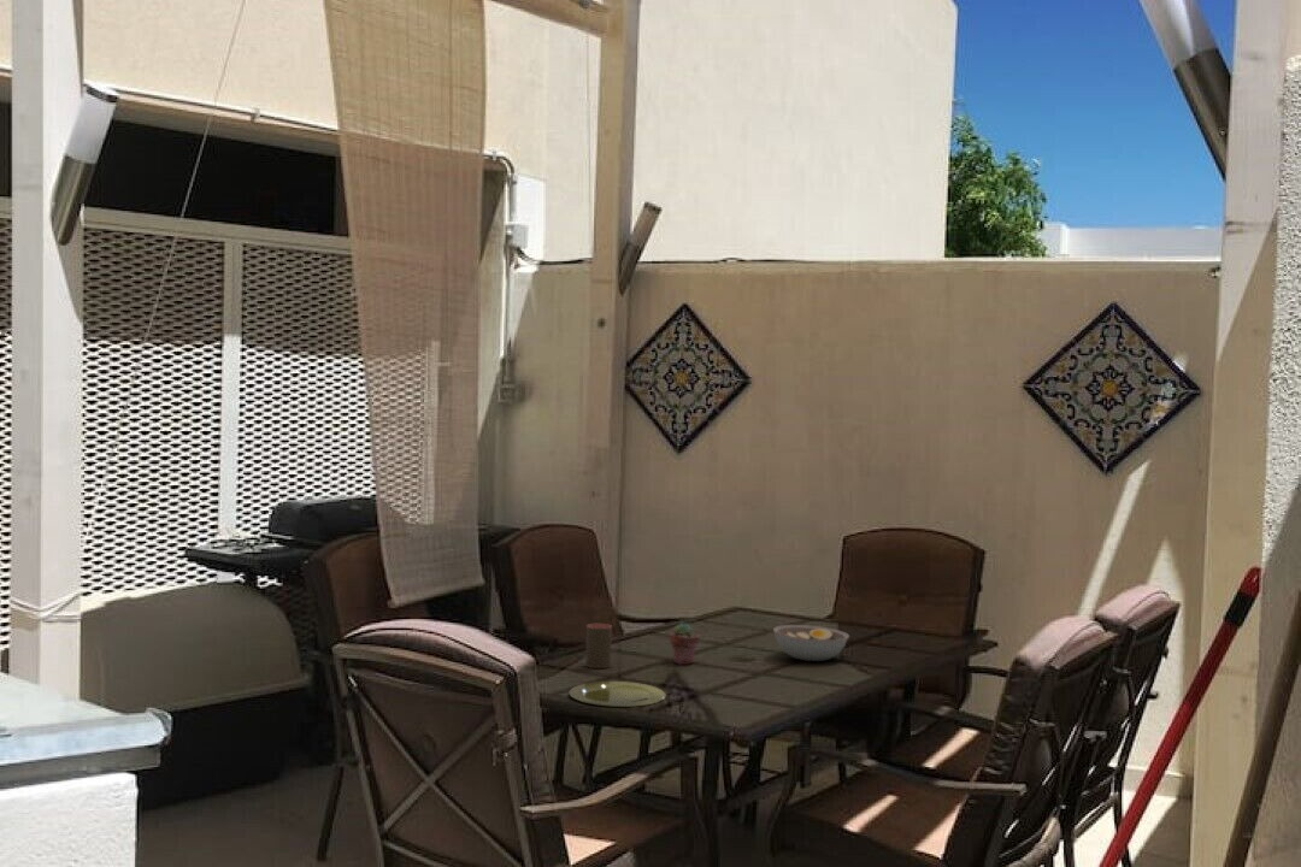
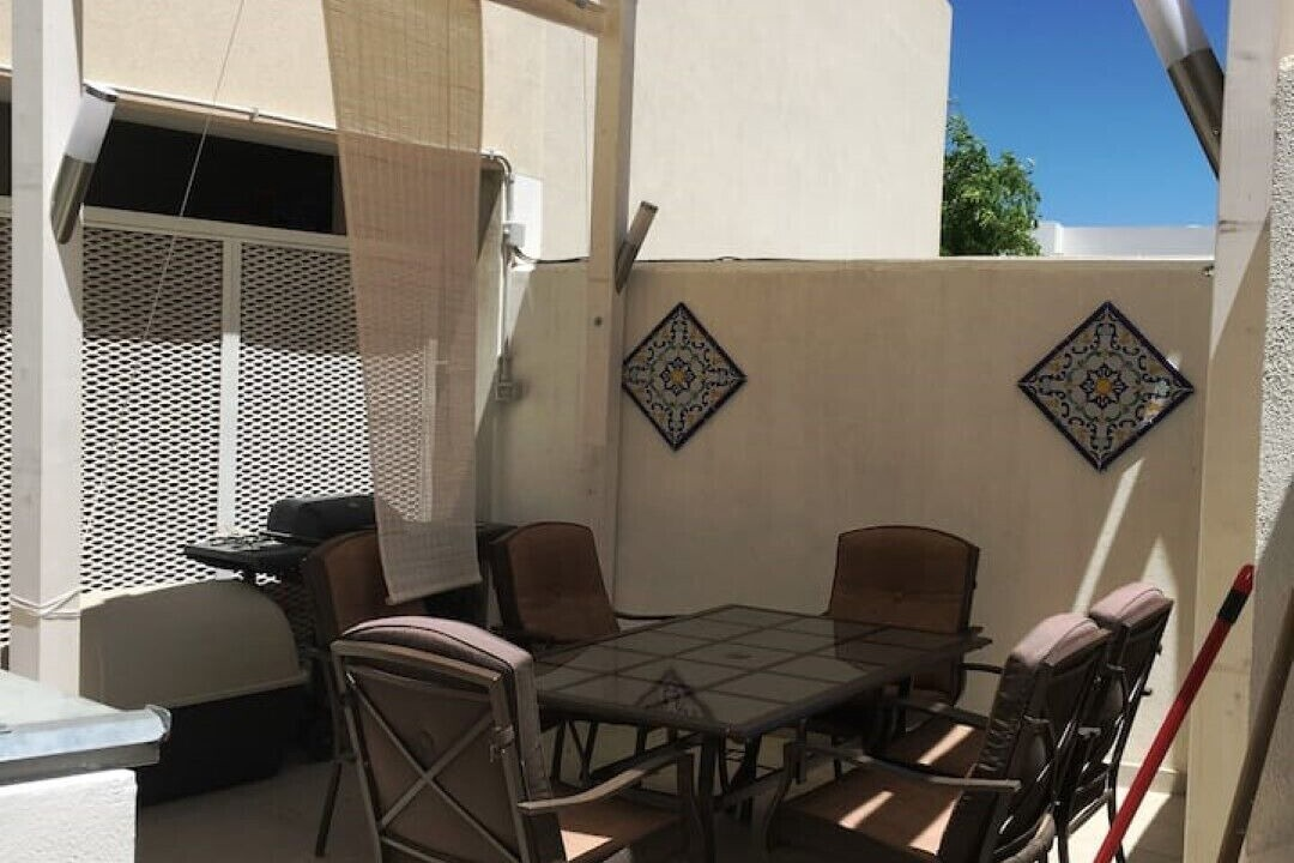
- potted succulent [669,623,701,666]
- bowl [772,624,850,662]
- plate [569,680,667,708]
- cup [584,623,613,670]
